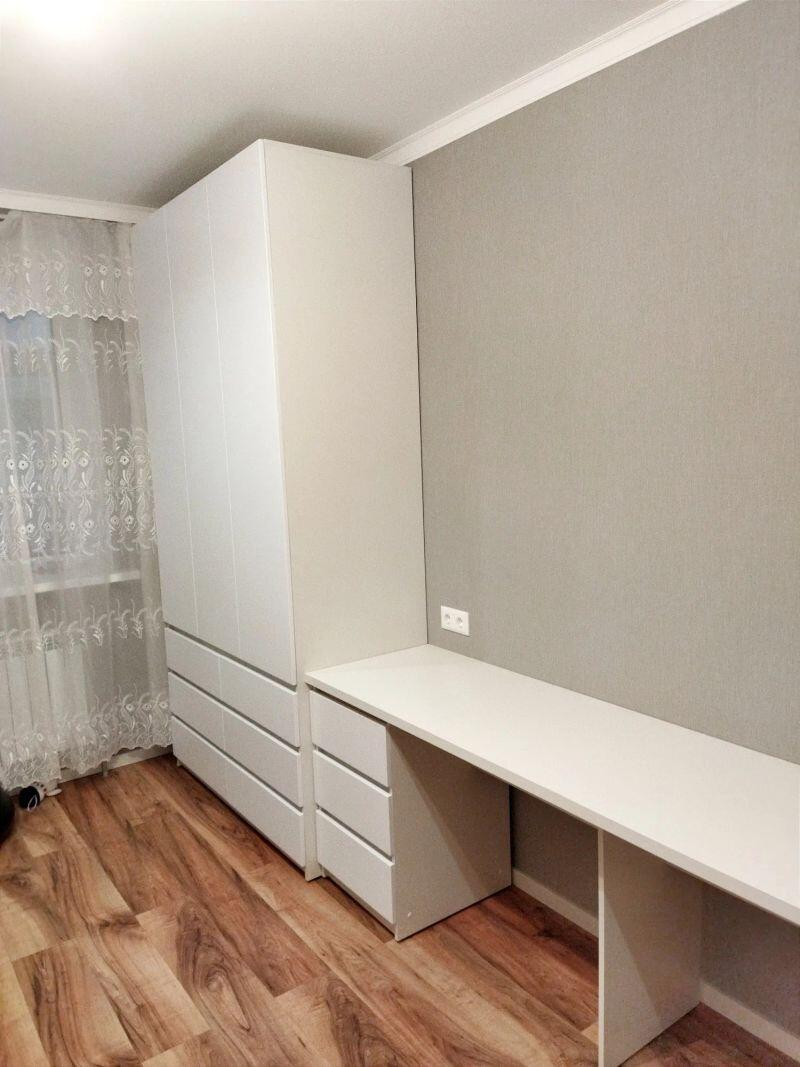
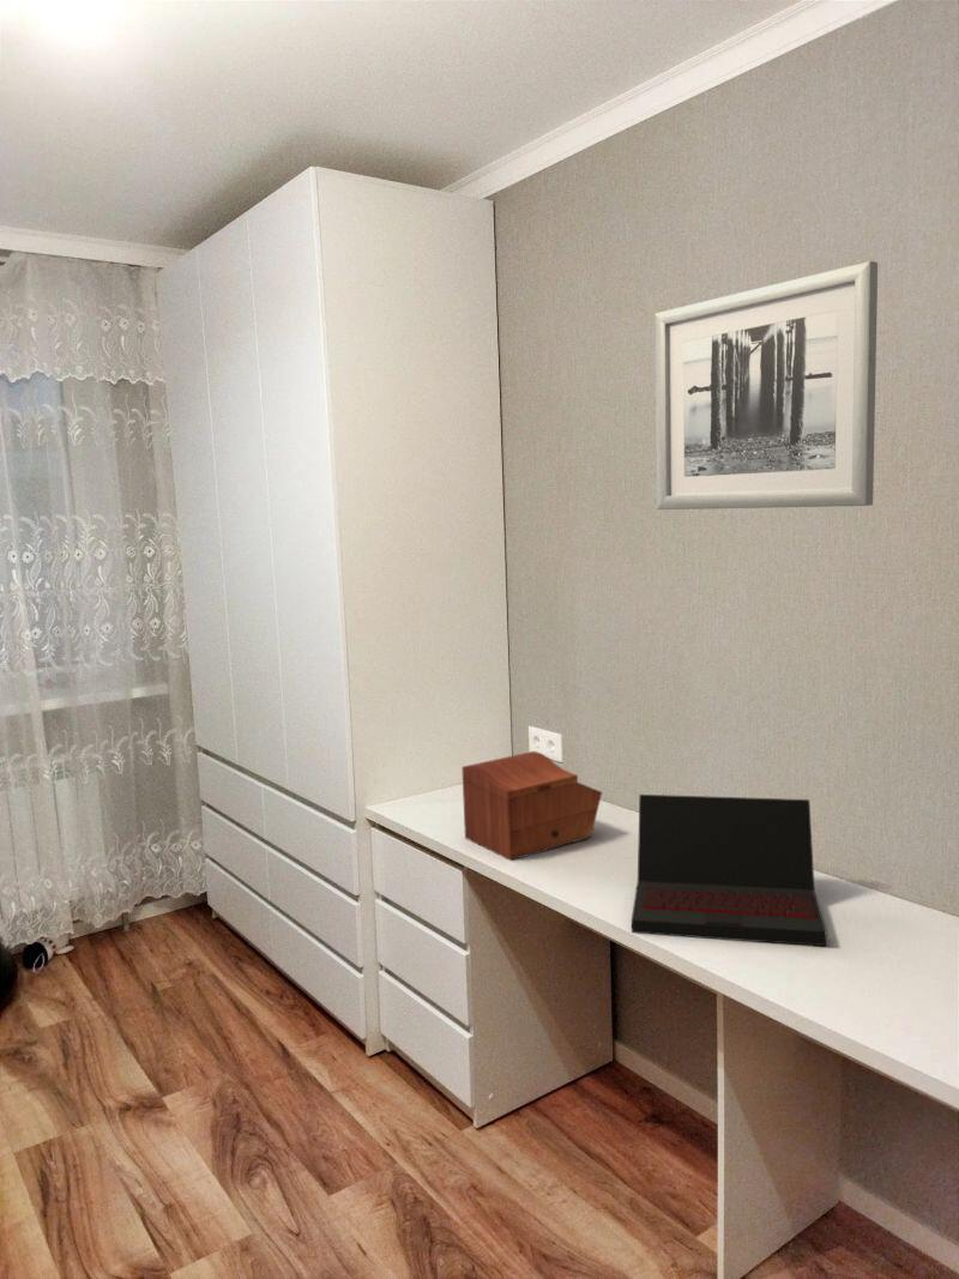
+ wall art [653,260,879,511]
+ laptop [631,794,827,947]
+ sewing box [460,750,603,862]
